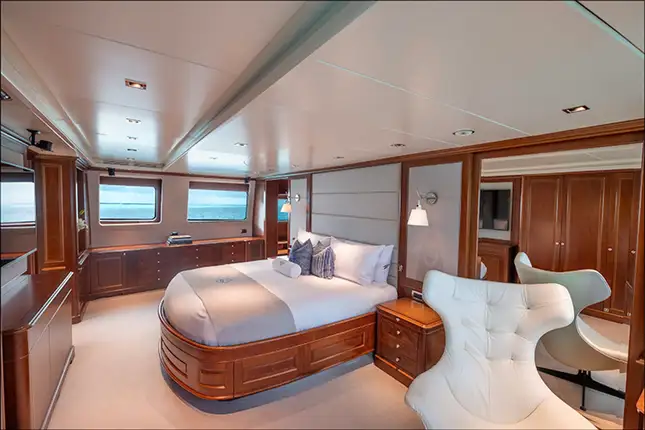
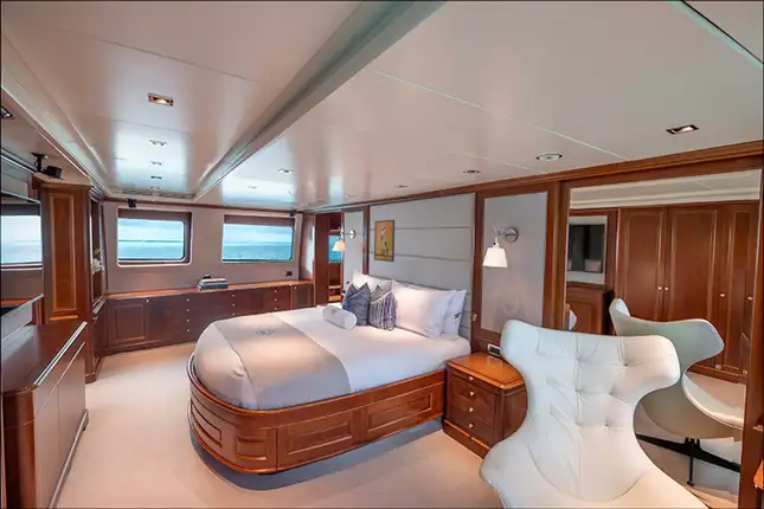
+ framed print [373,219,396,263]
